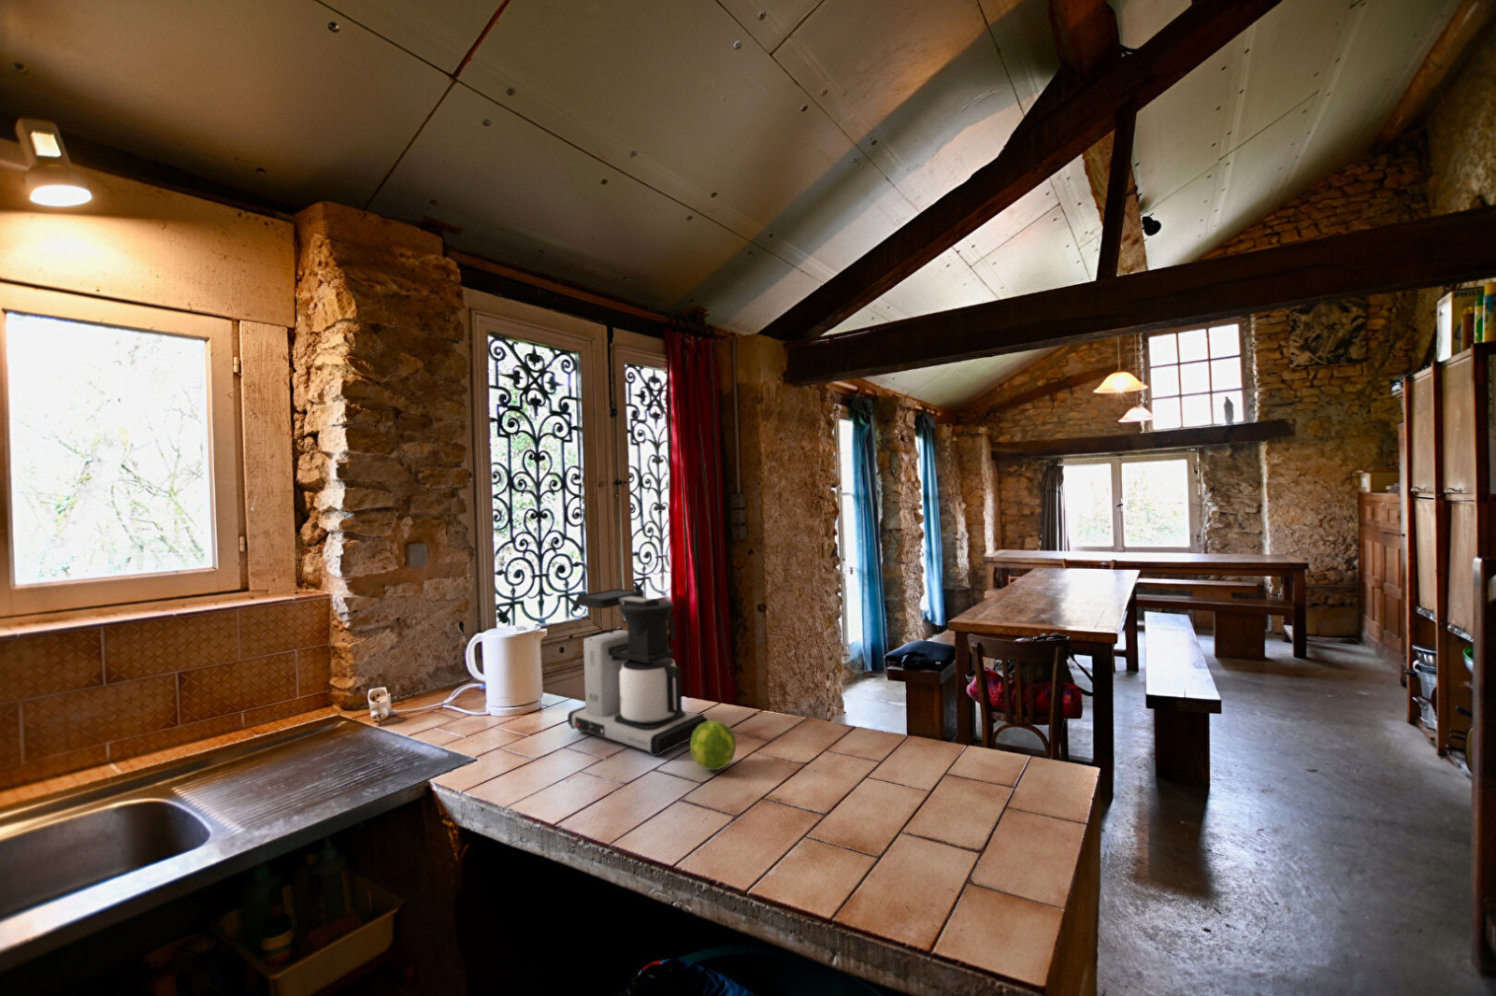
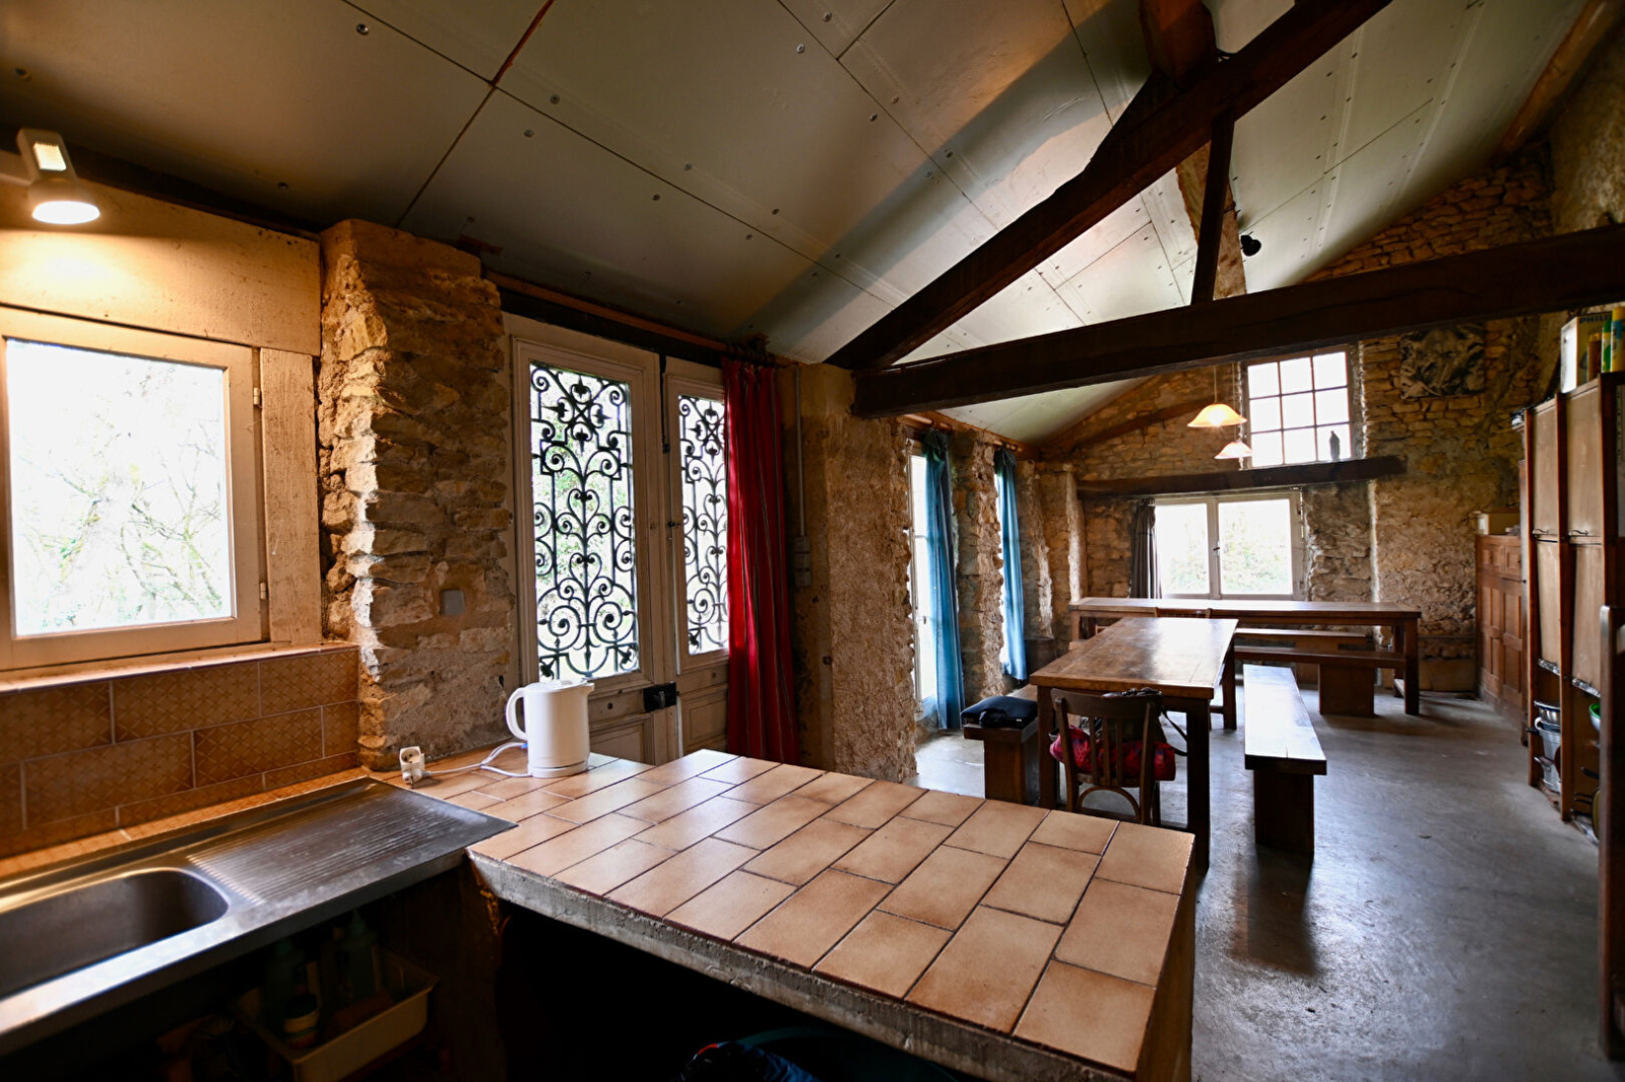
- coffee maker [566,588,709,757]
- fruit [690,719,736,770]
